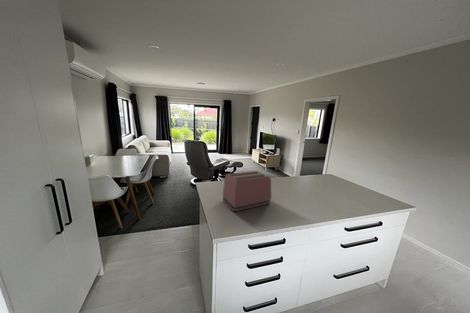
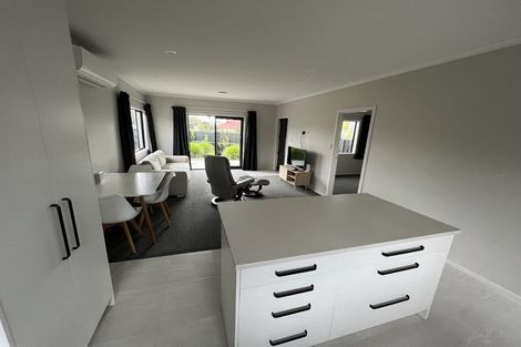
- toaster [222,170,272,212]
